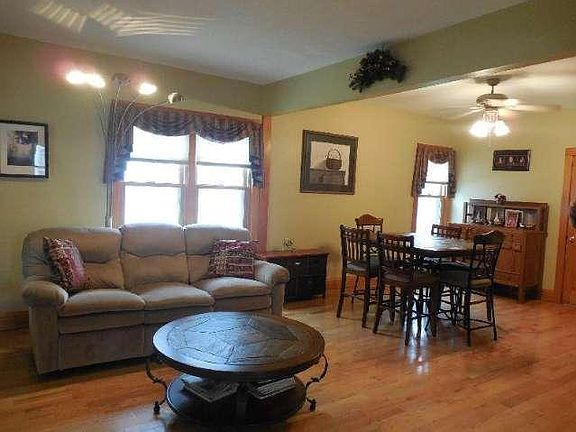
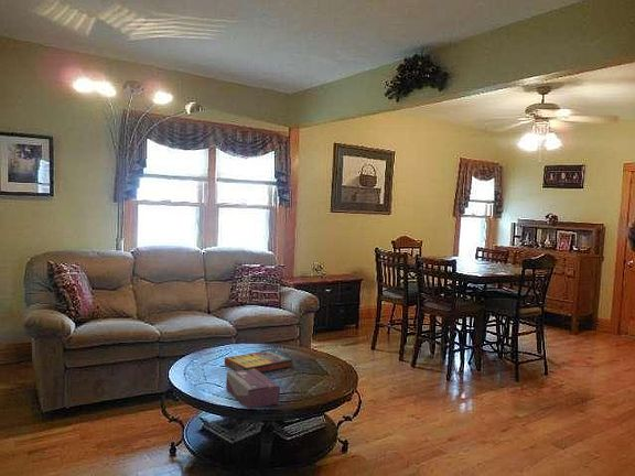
+ tissue box [225,369,281,410]
+ game compilation box [224,349,293,374]
